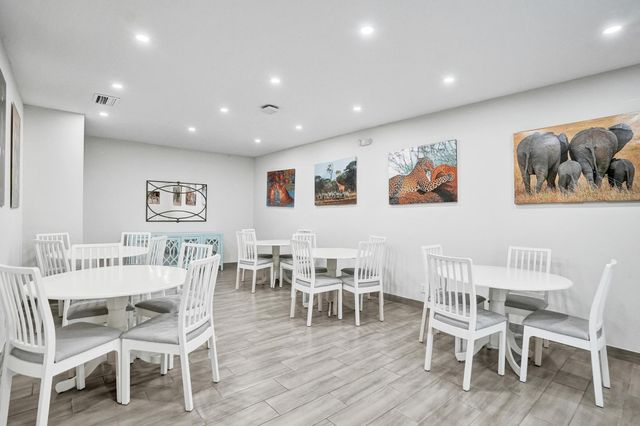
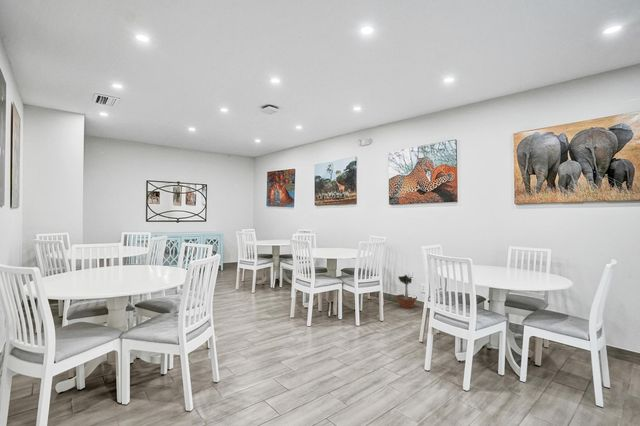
+ potted tree [395,273,418,309]
